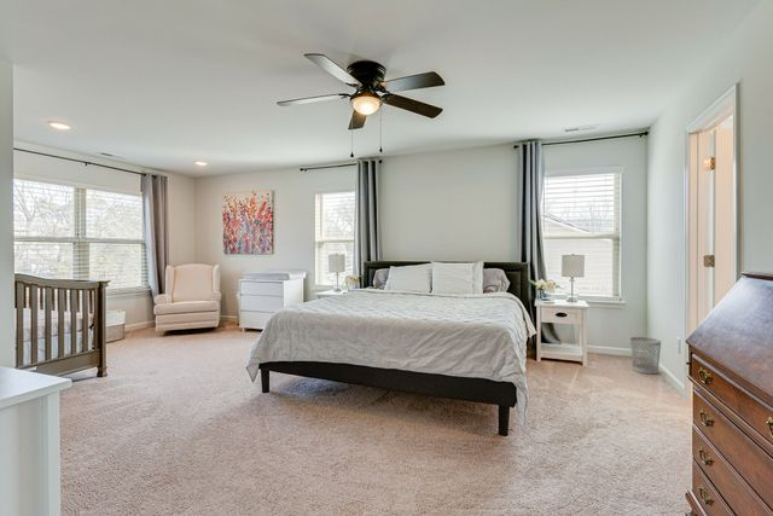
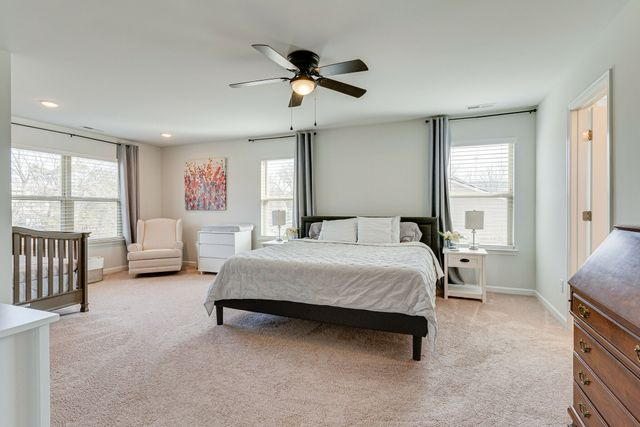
- wastebasket [629,336,662,375]
